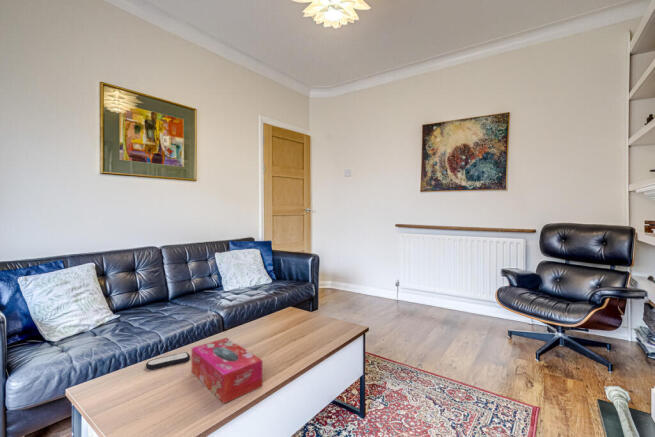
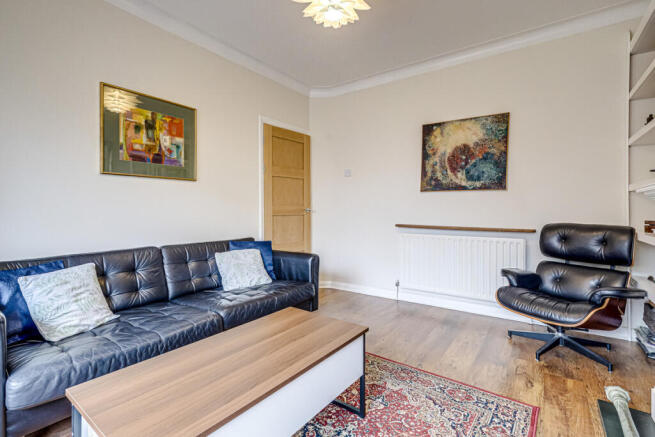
- remote control [145,351,191,370]
- tissue box [191,337,263,404]
